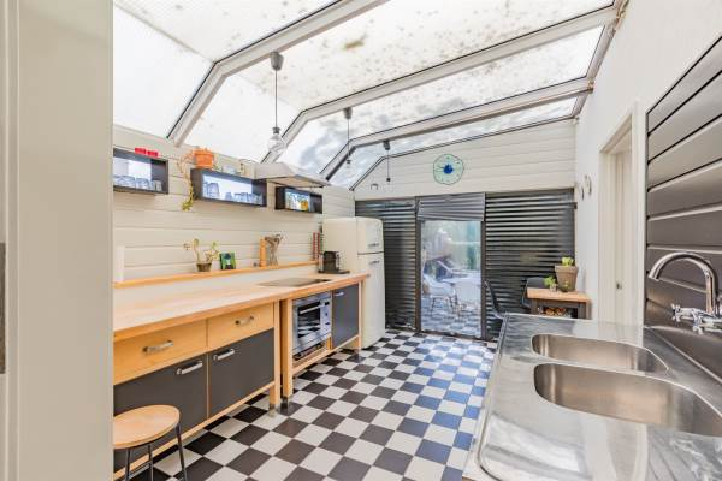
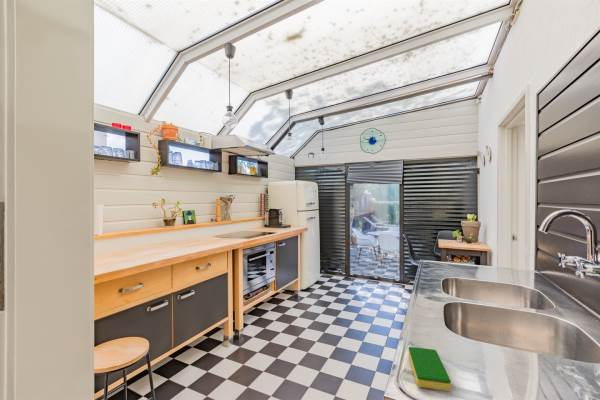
+ dish sponge [408,346,452,392]
